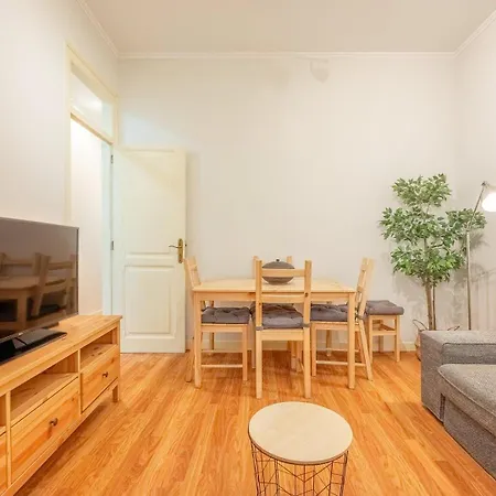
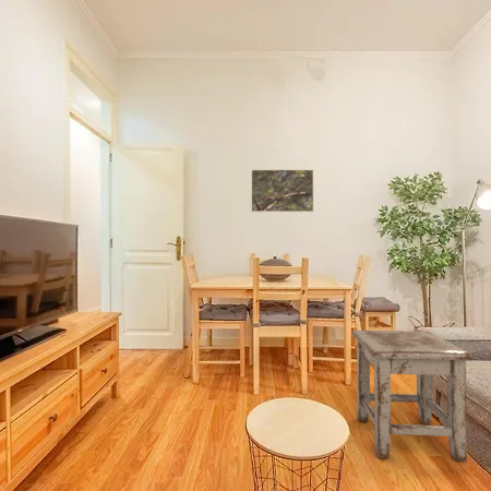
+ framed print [251,169,314,213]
+ stool [350,330,475,463]
